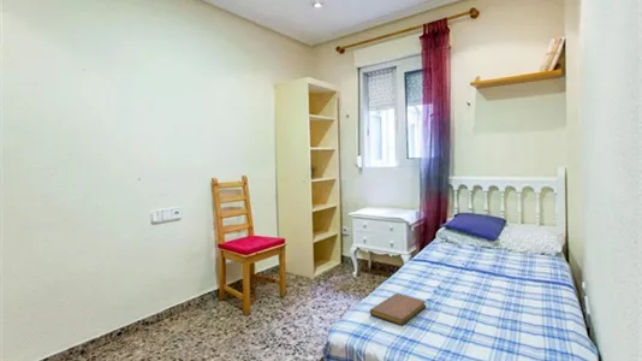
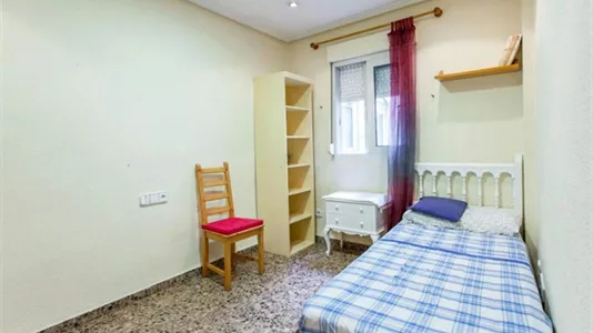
- notebook [369,292,427,326]
